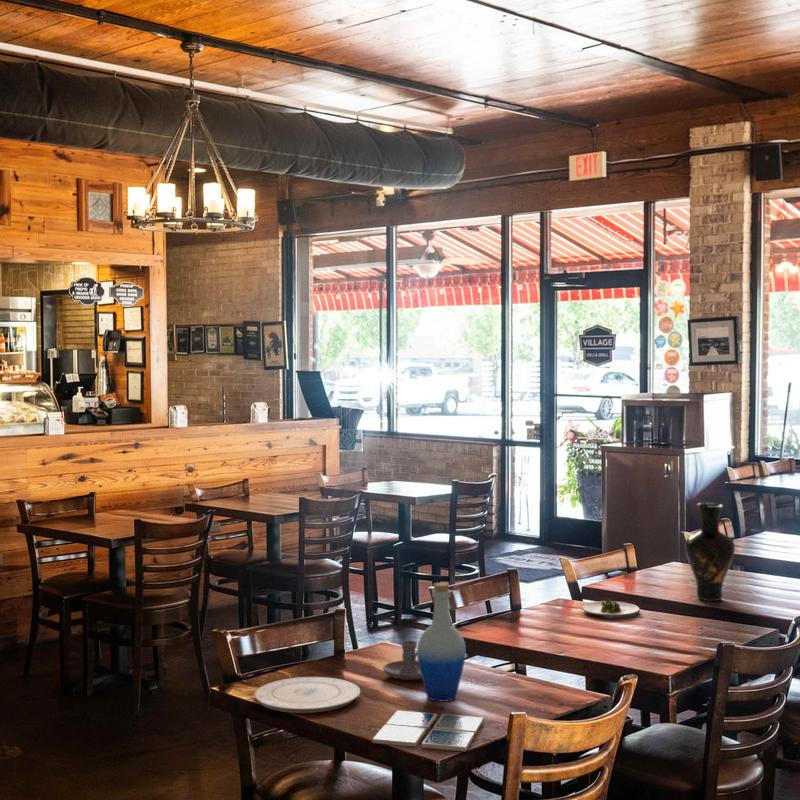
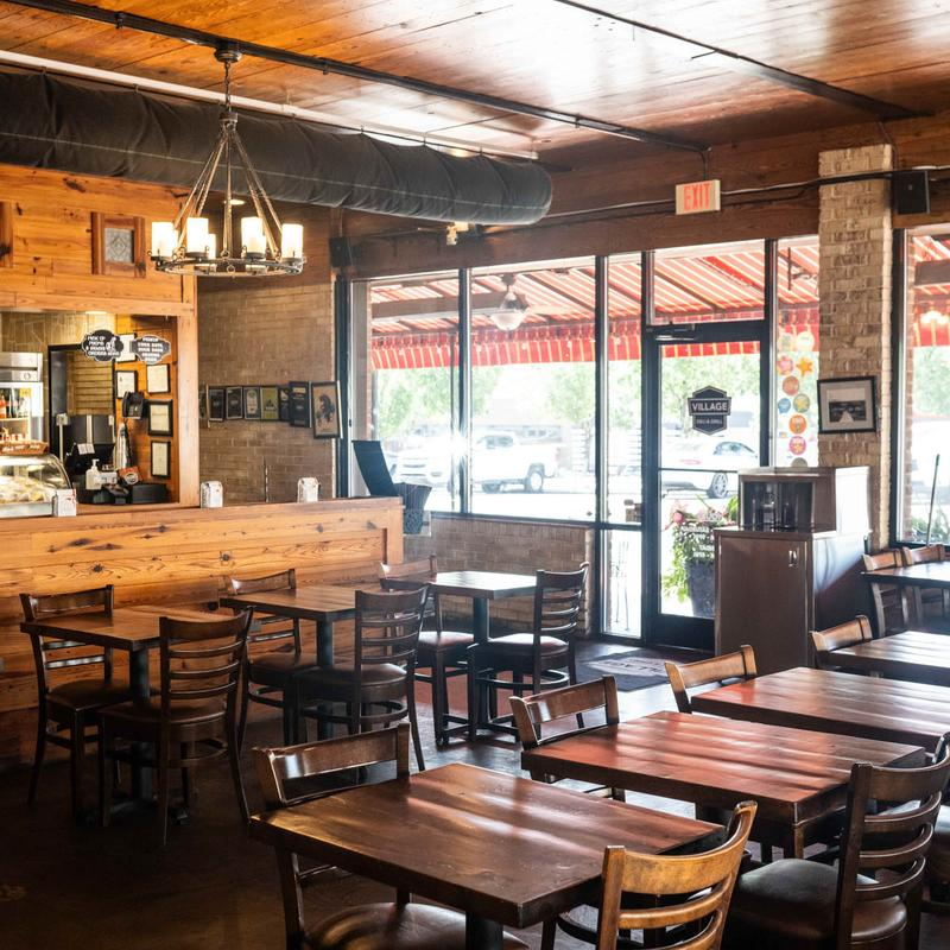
- bottle [416,582,467,703]
- candle holder [382,640,422,681]
- drink coaster [372,709,484,752]
- salad plate [581,598,641,619]
- plate [253,676,361,714]
- vase [684,502,736,602]
